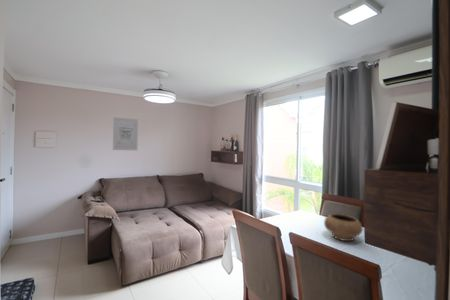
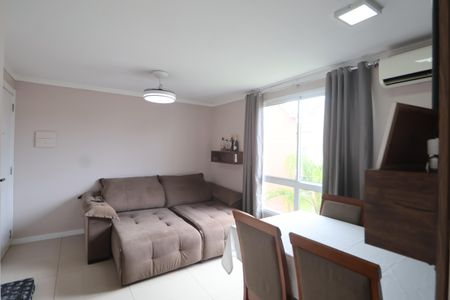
- wall art [112,116,139,151]
- bowl [323,213,364,242]
